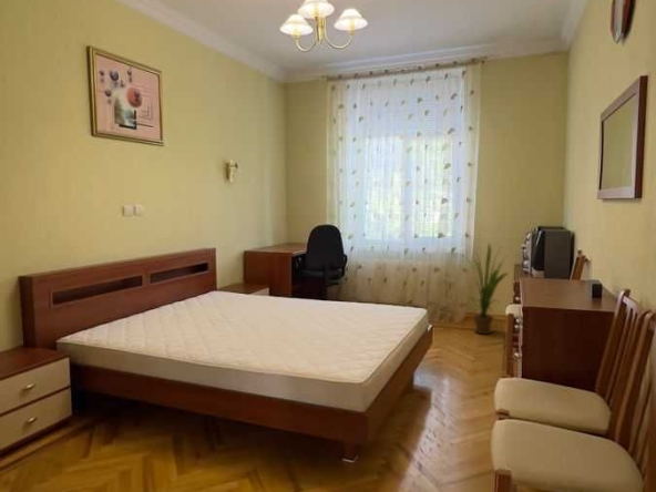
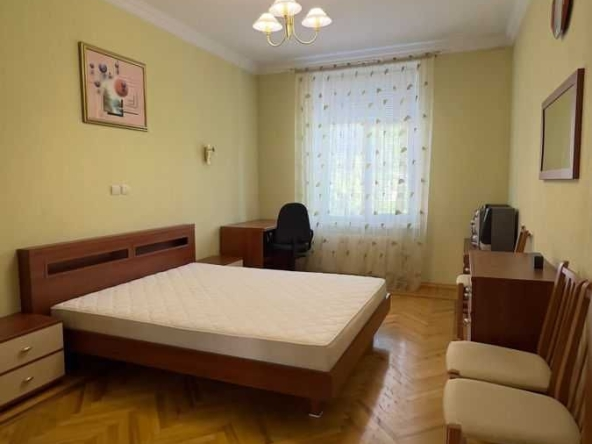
- house plant [459,242,510,335]
